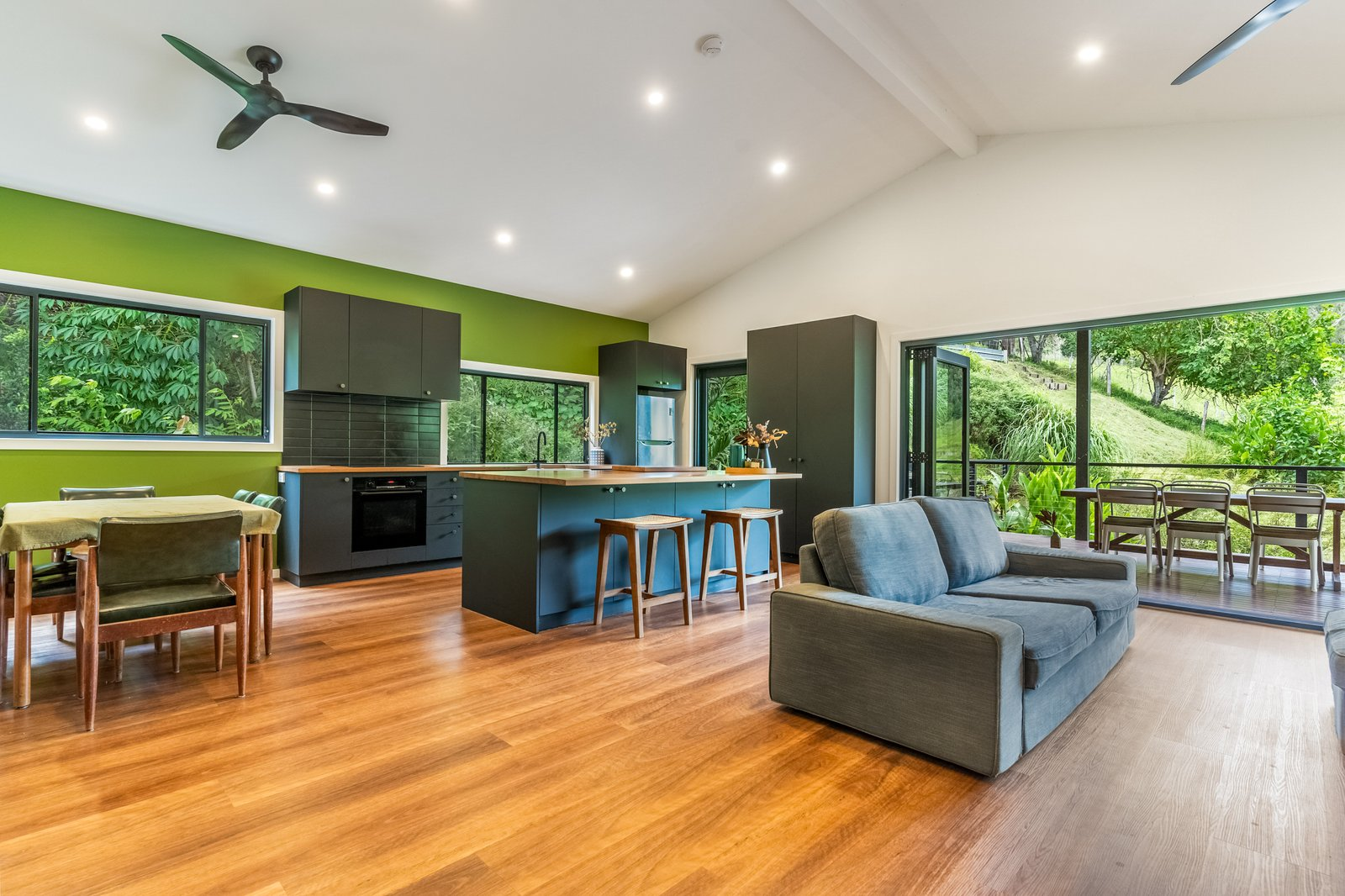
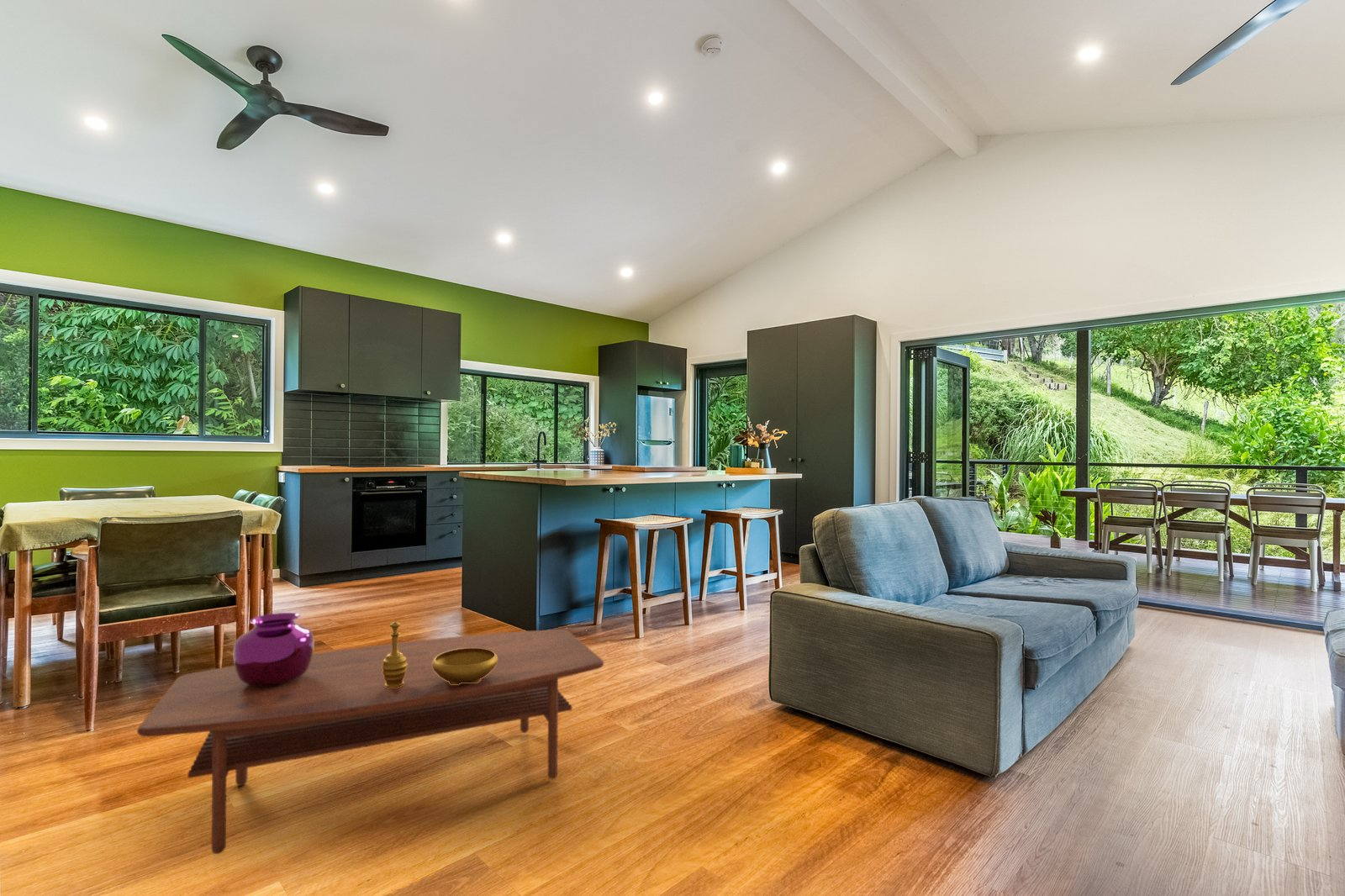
+ vase [233,612,314,686]
+ decorative bowl [382,620,498,688]
+ coffee table [136,629,604,855]
